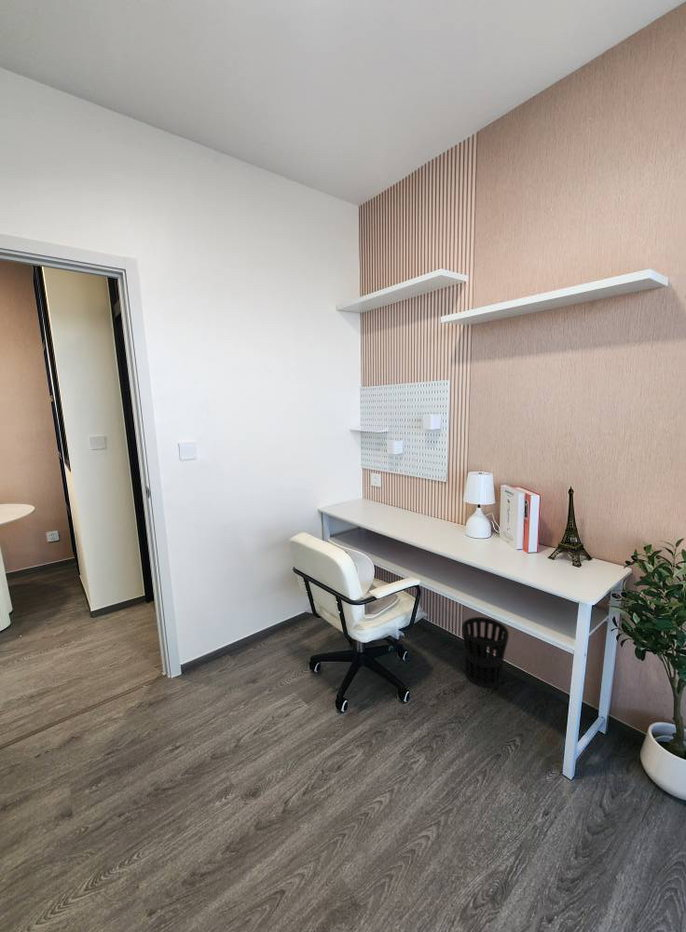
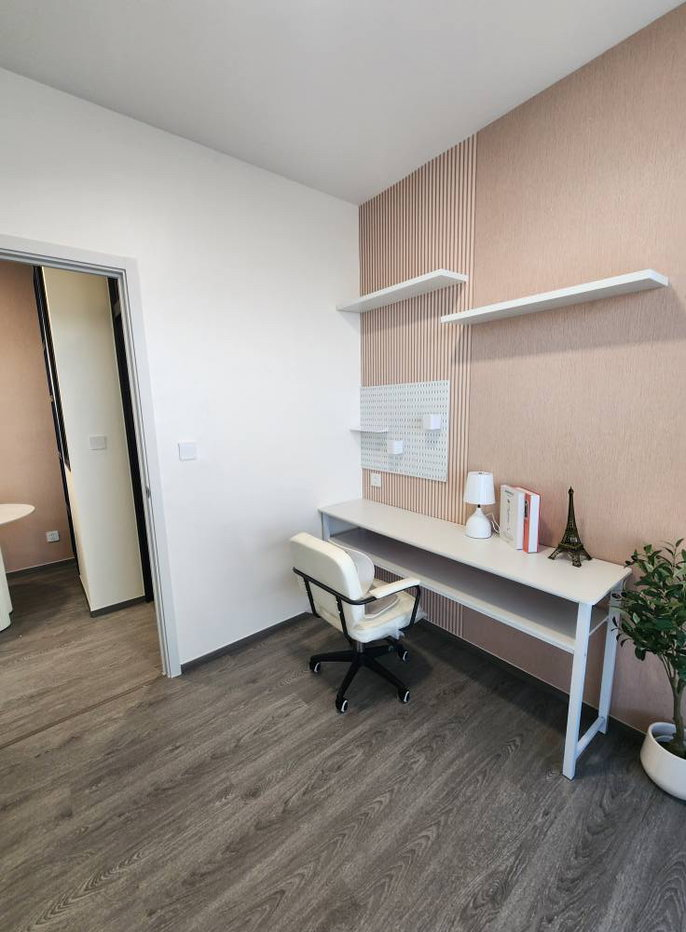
- wastebasket [461,616,510,689]
